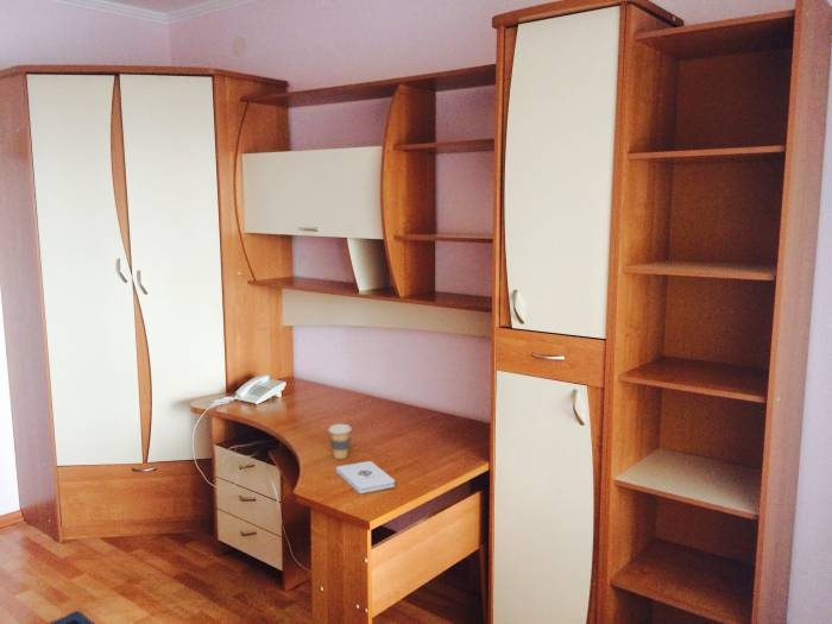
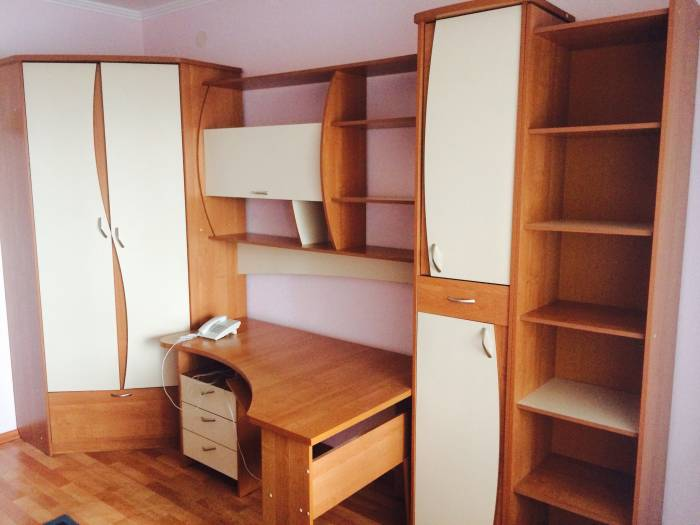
- coffee cup [327,423,353,460]
- notepad [335,460,396,494]
